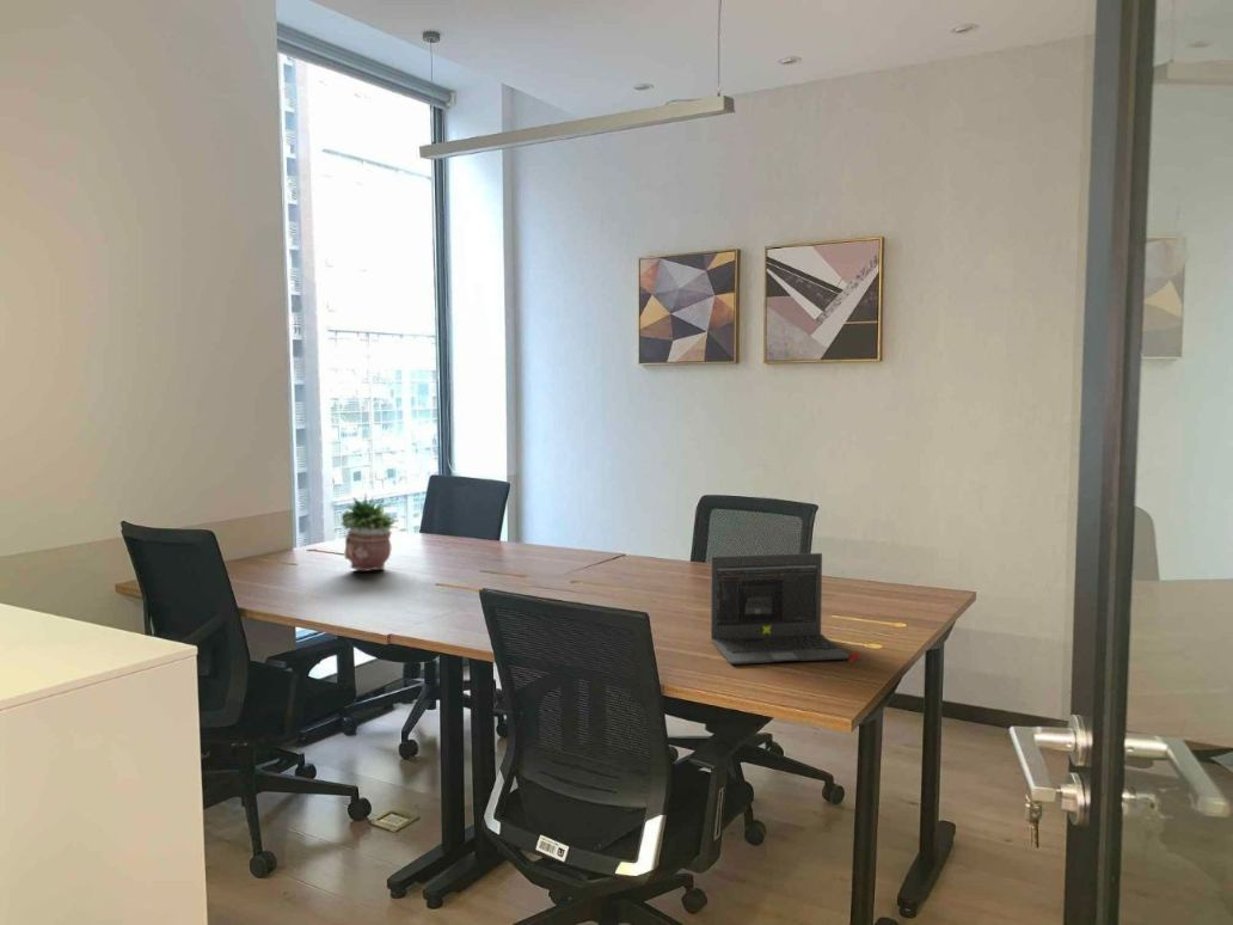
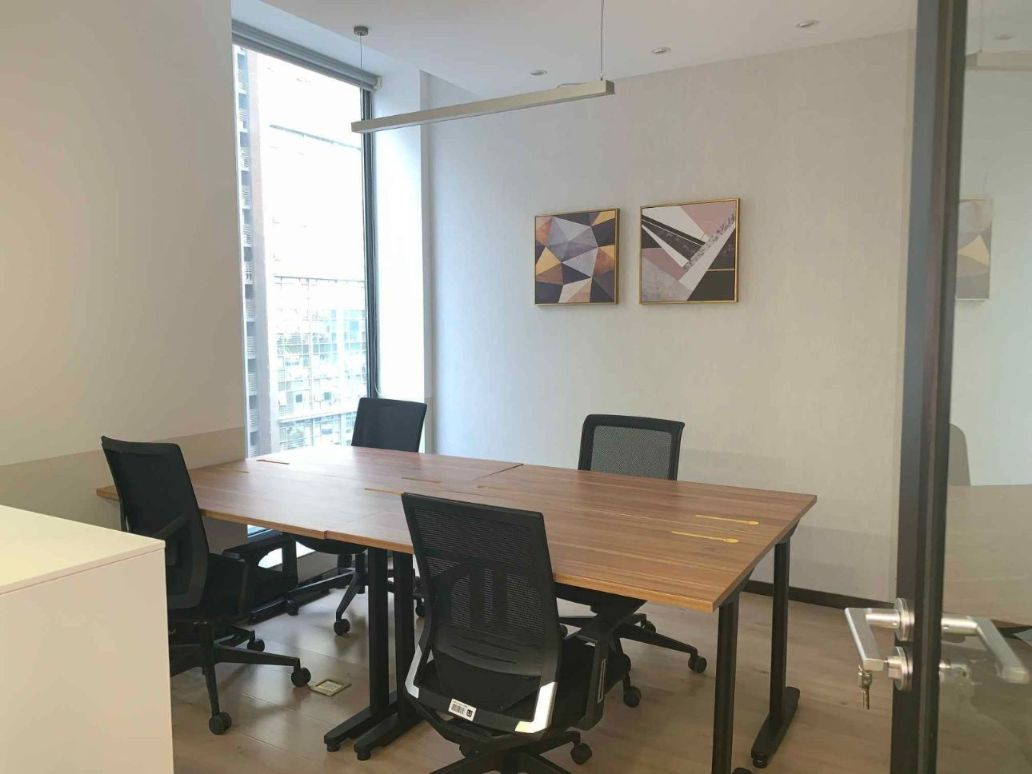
- laptop [710,552,859,666]
- potted plant [339,494,398,572]
